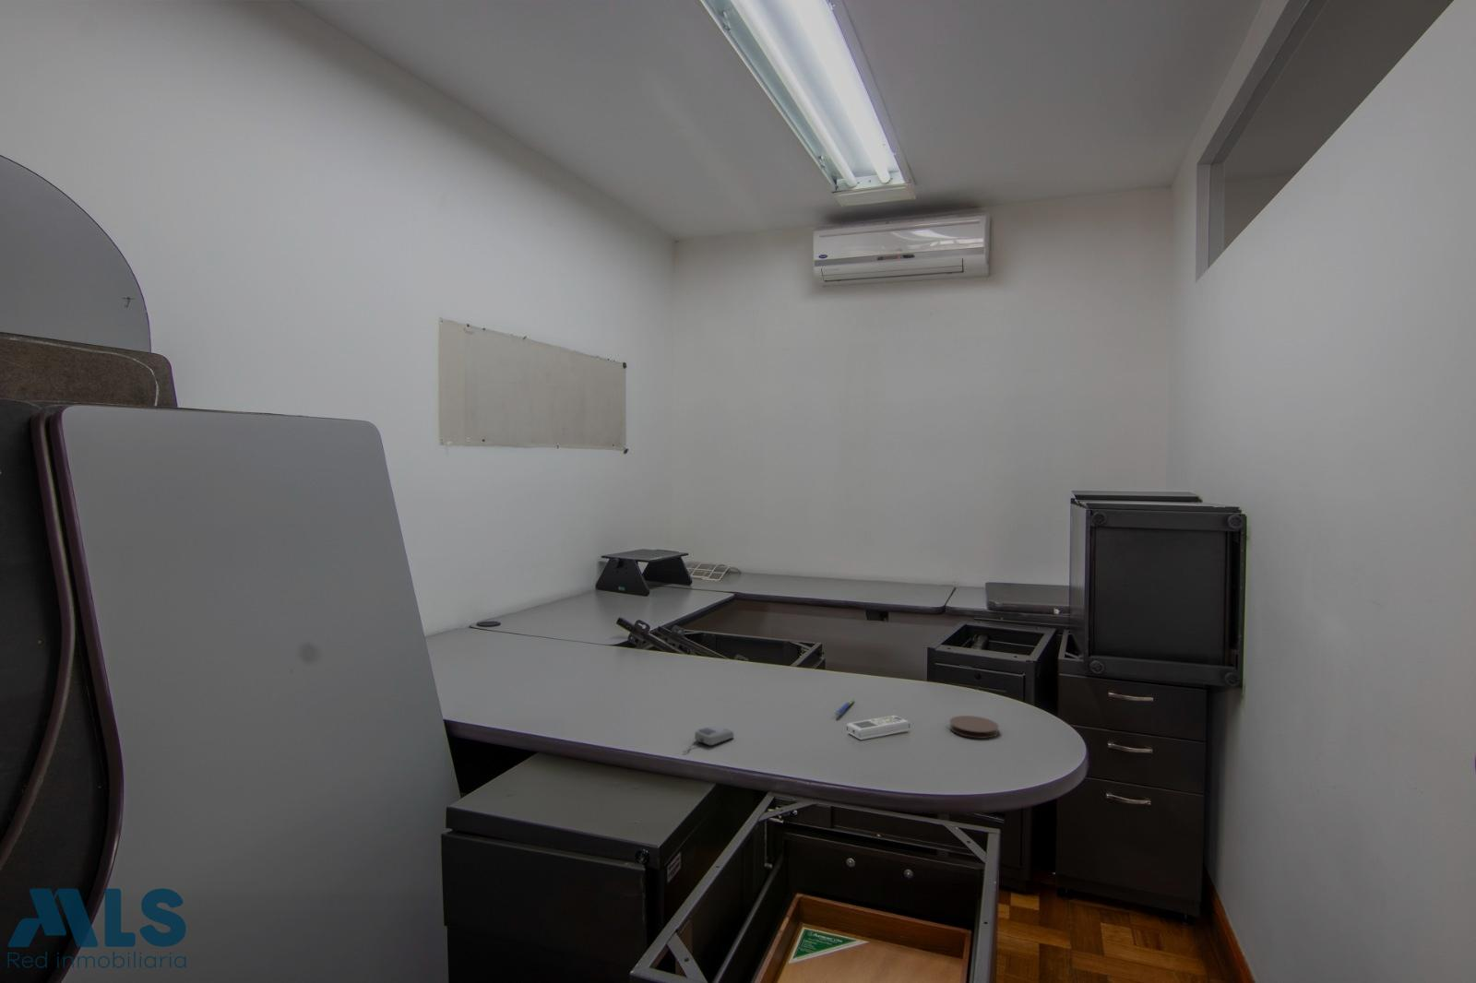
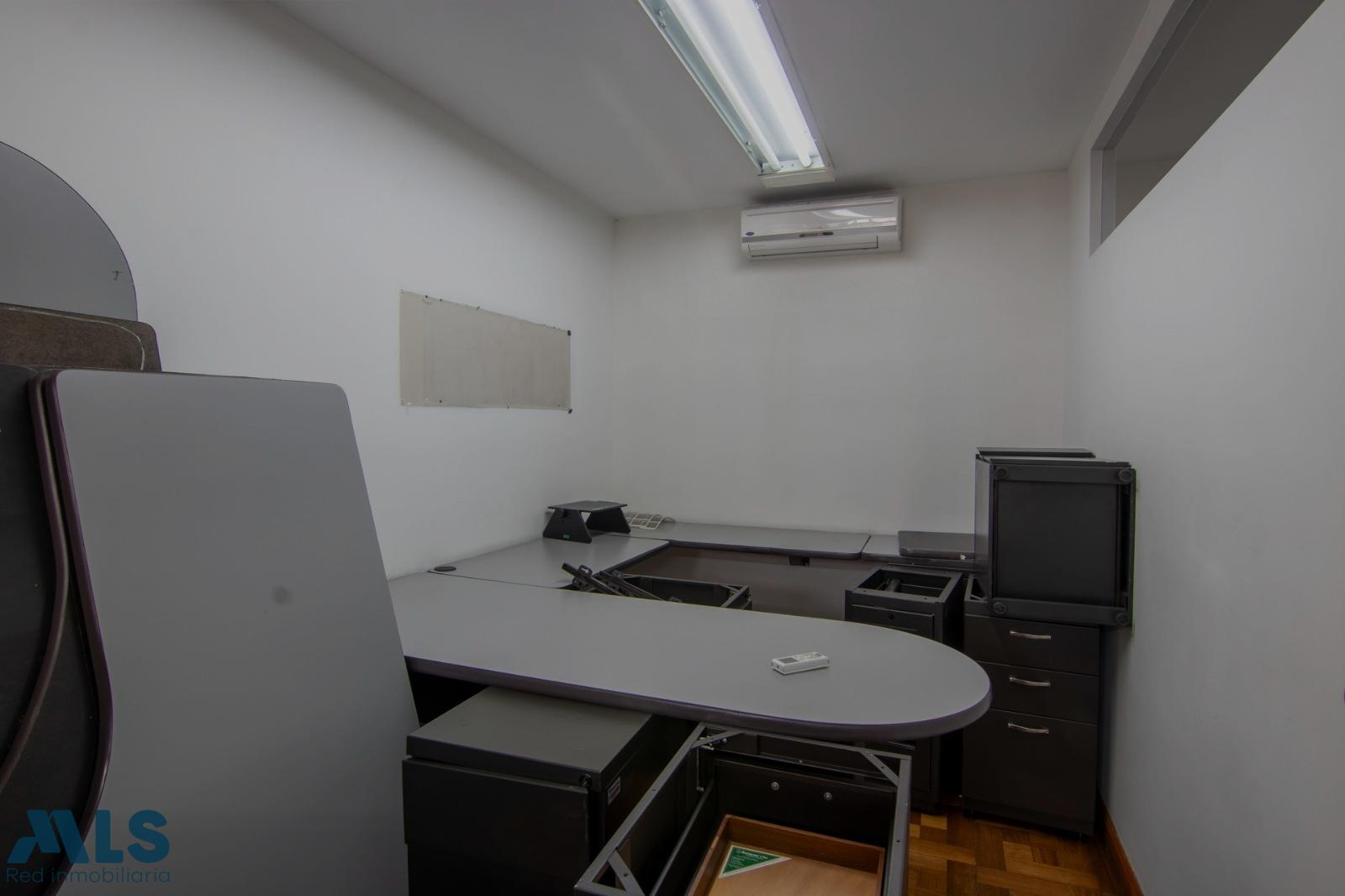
- coaster [948,714,999,739]
- computer mouse [681,724,735,754]
- pen [834,697,855,716]
